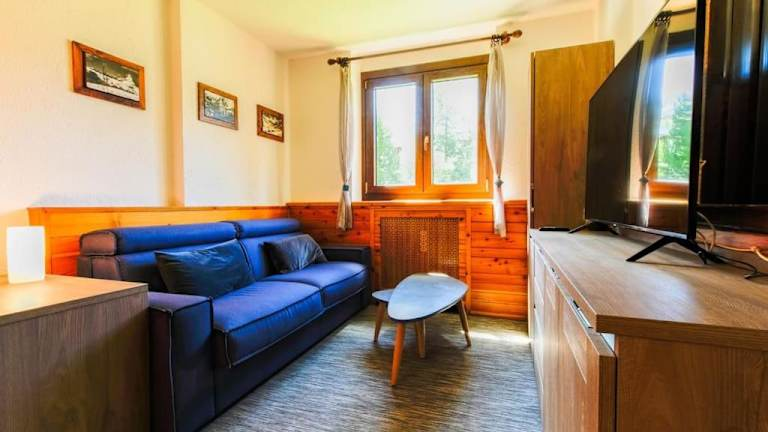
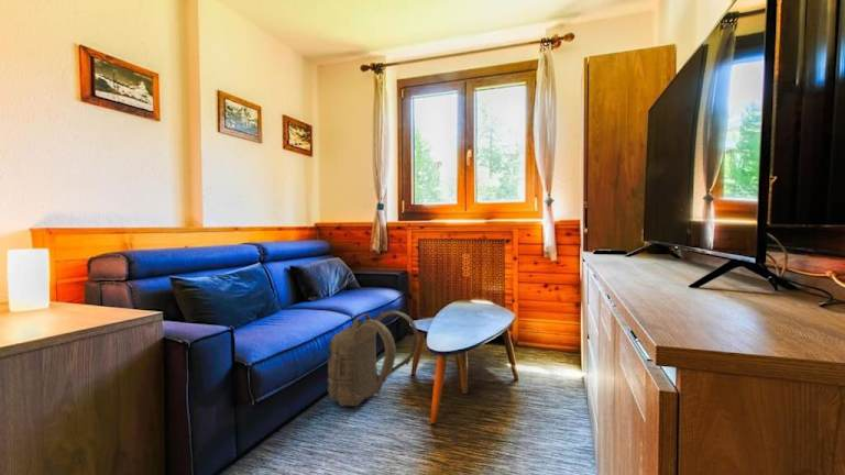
+ backpack [327,309,419,408]
